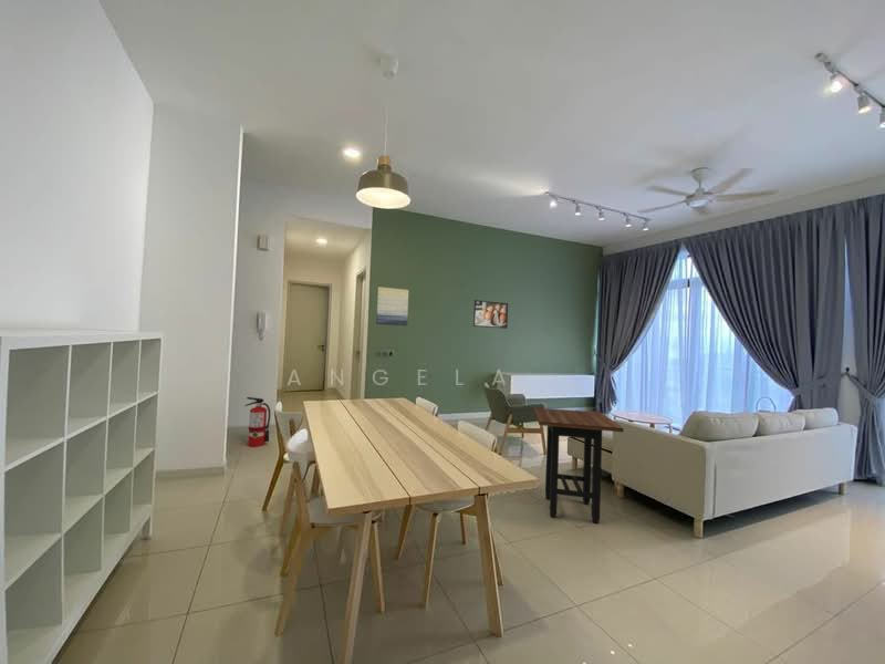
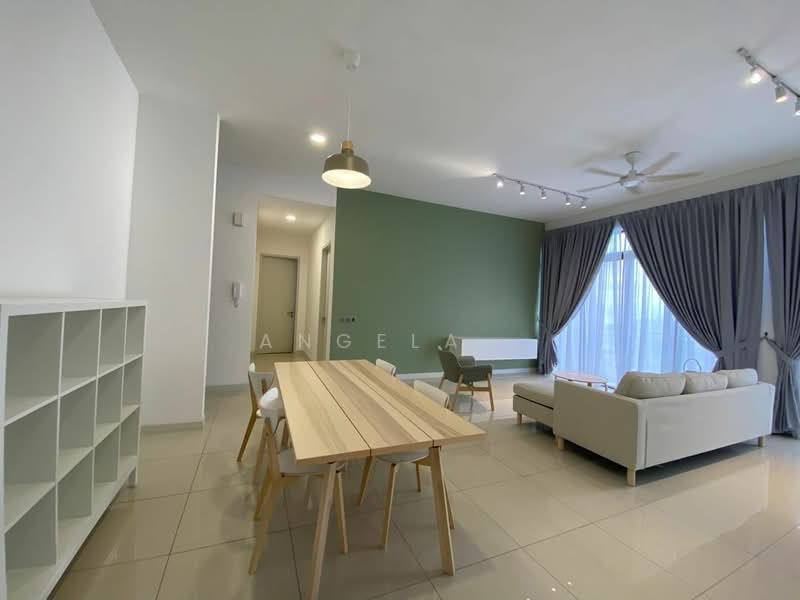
- wall art [375,286,410,326]
- side table [532,406,625,525]
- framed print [472,299,509,330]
- fire extinguisher [244,396,272,448]
